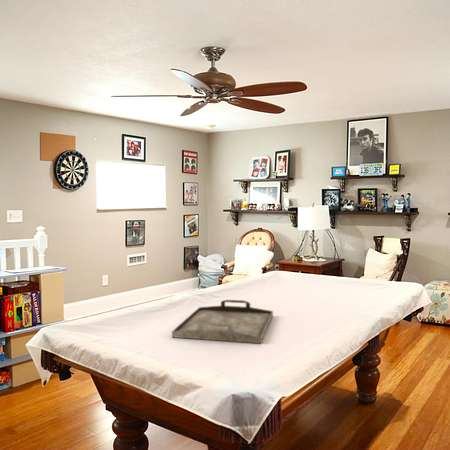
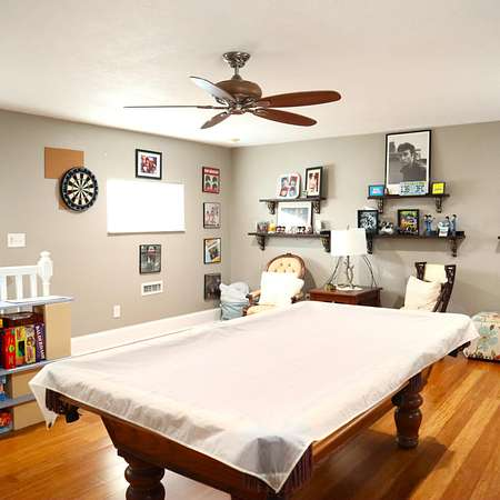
- serving tray [171,299,274,344]
